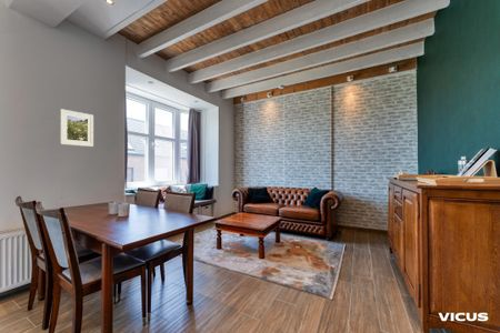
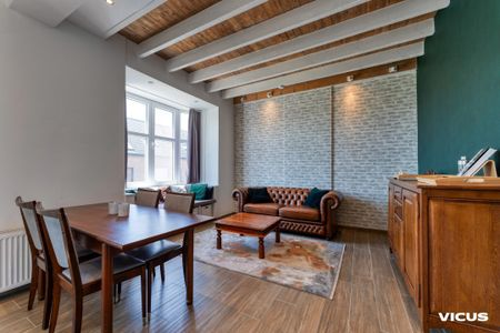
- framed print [59,108,94,148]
